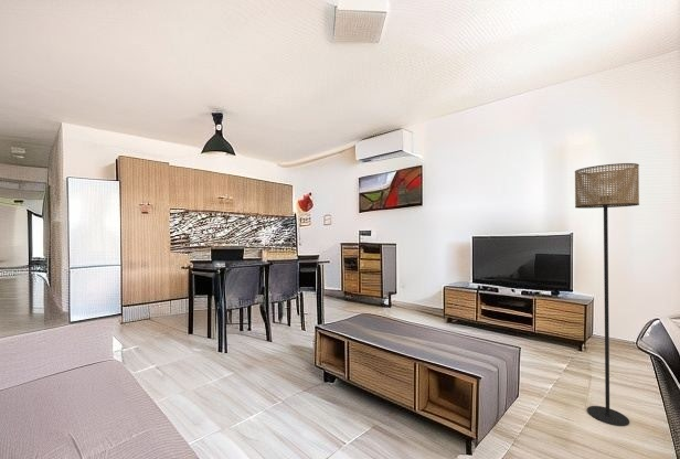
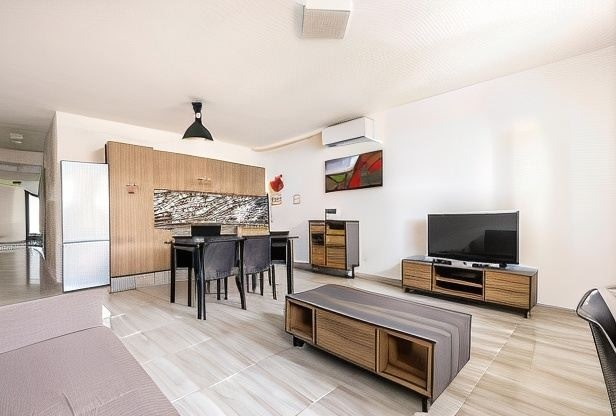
- floor lamp [574,162,640,427]
